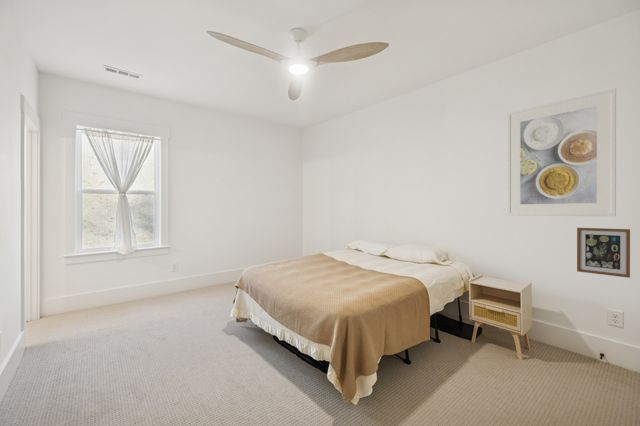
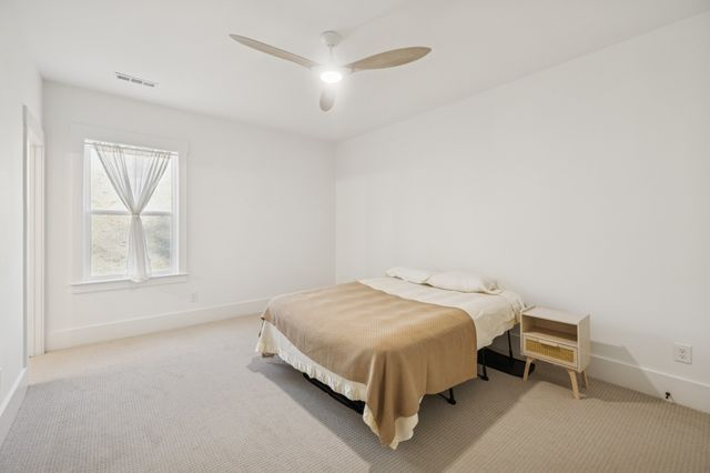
- wall art [576,227,631,279]
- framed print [506,87,617,217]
